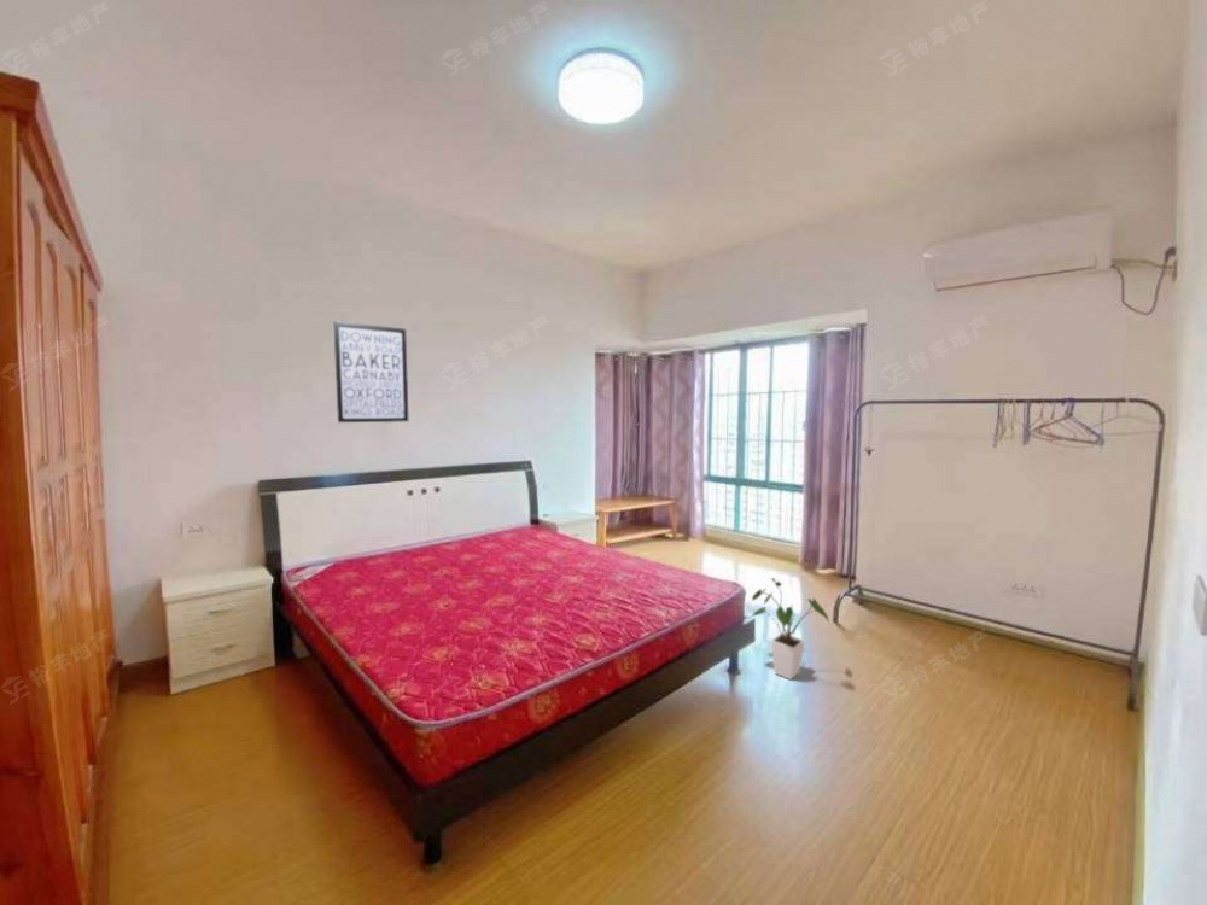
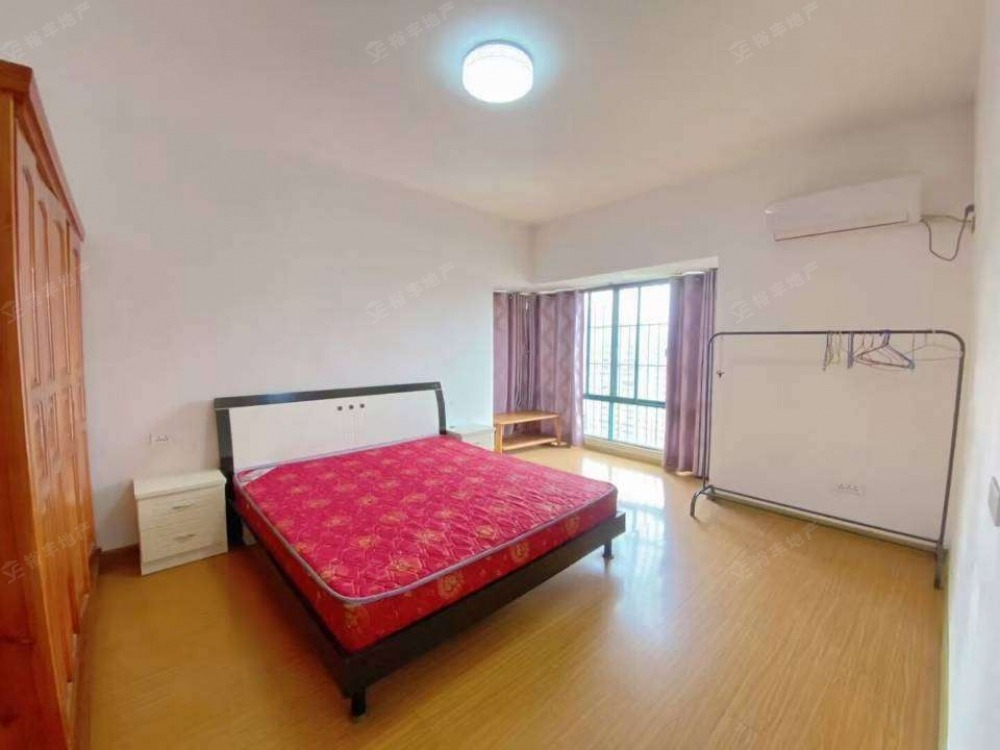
- wall art [332,320,410,424]
- house plant [751,577,830,681]
